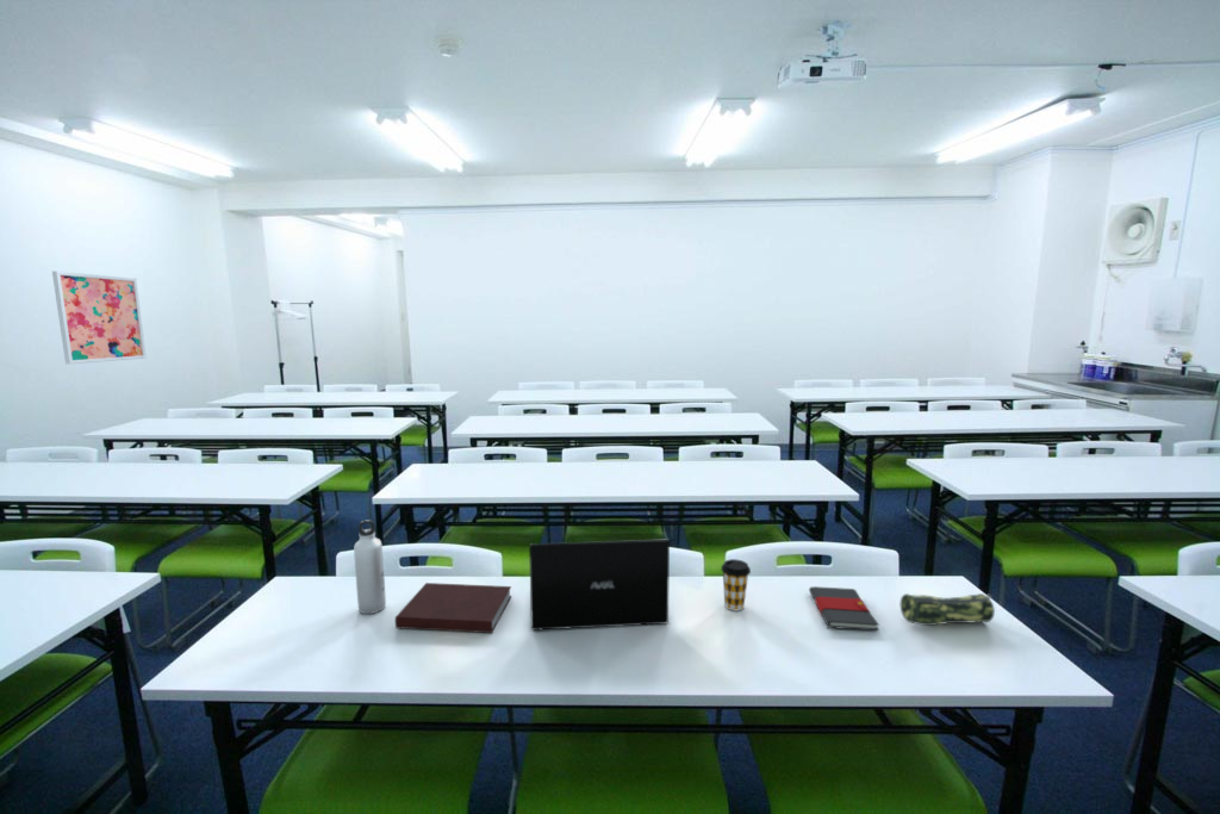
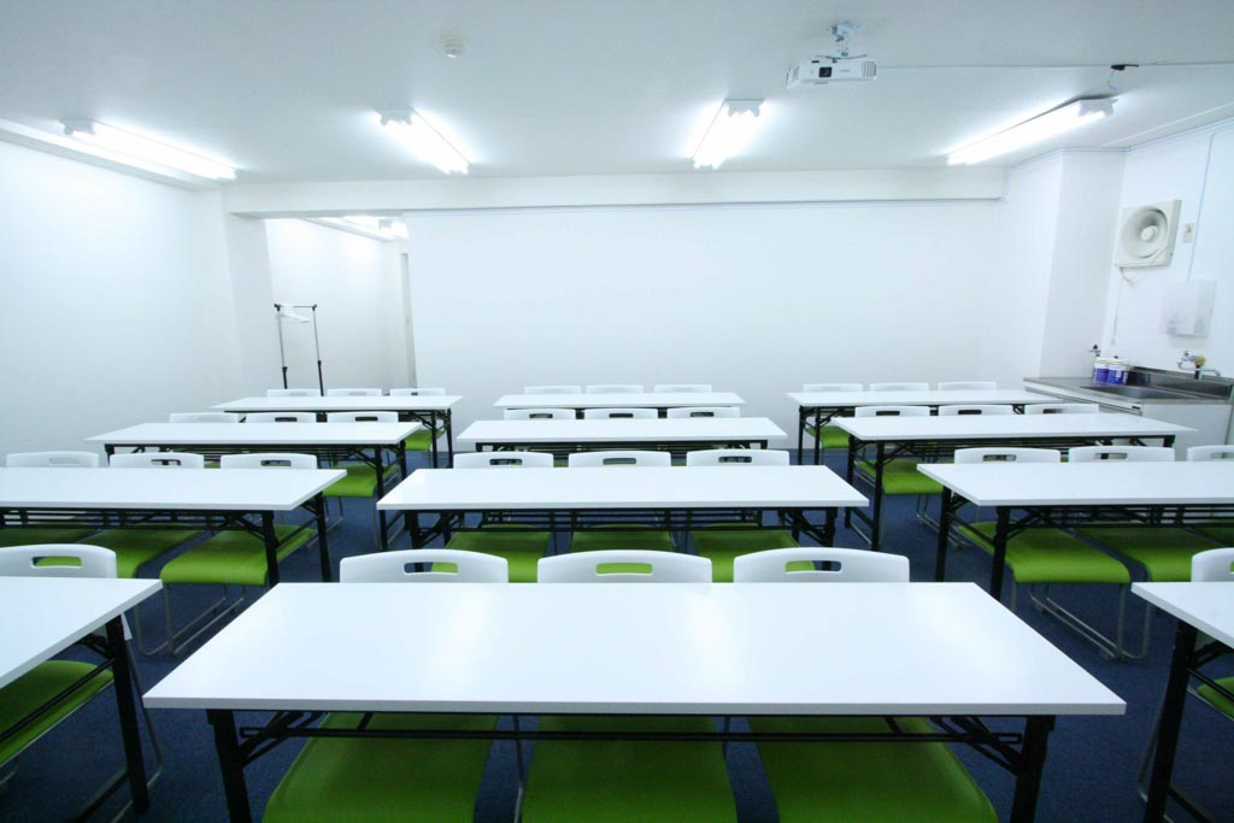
- wall art [51,271,148,365]
- pencil case [900,592,996,627]
- notebook [394,582,512,634]
- laptop [528,539,671,632]
- book [808,585,880,632]
- water bottle [353,518,387,615]
- coffee cup [720,558,752,611]
